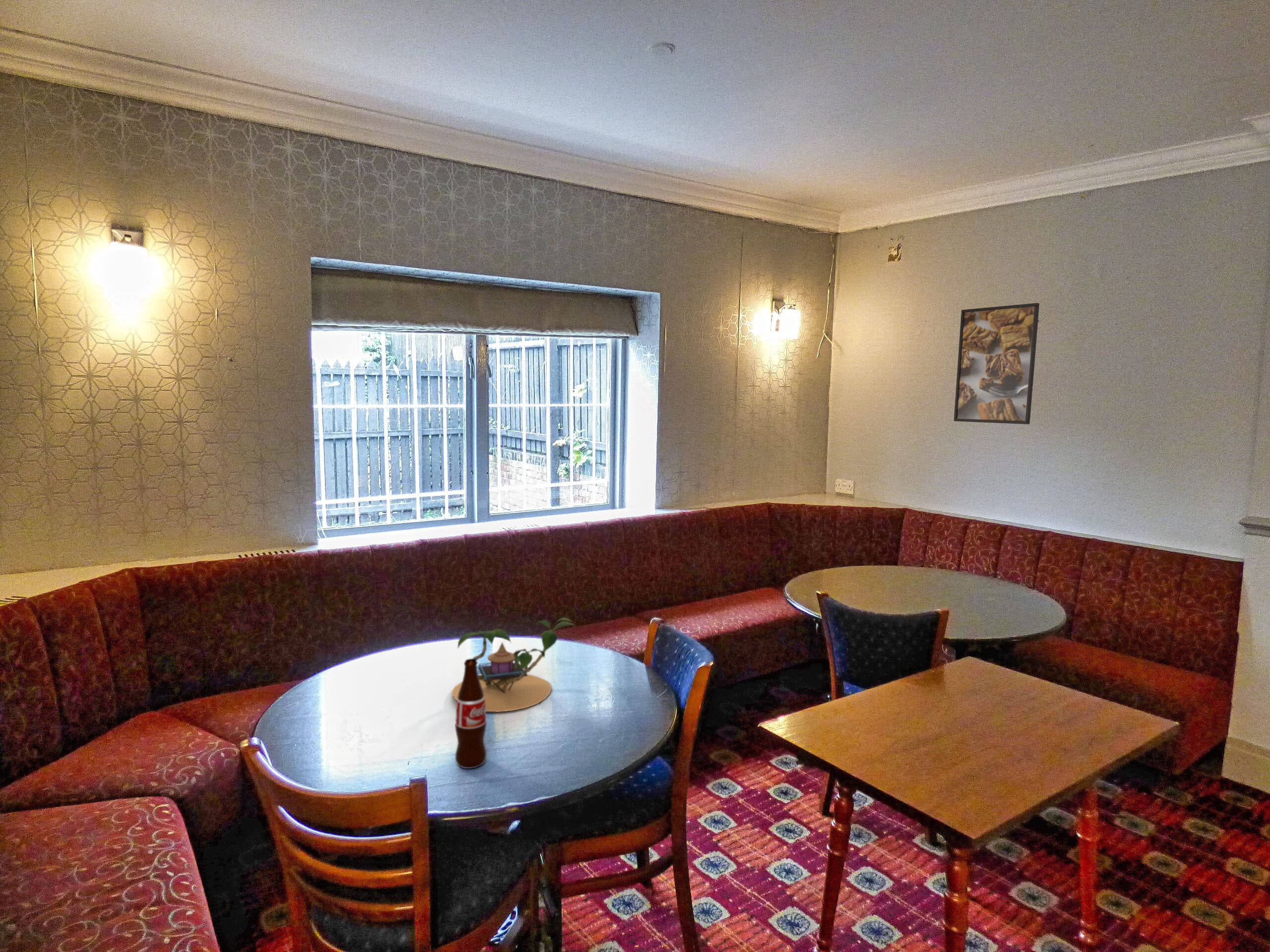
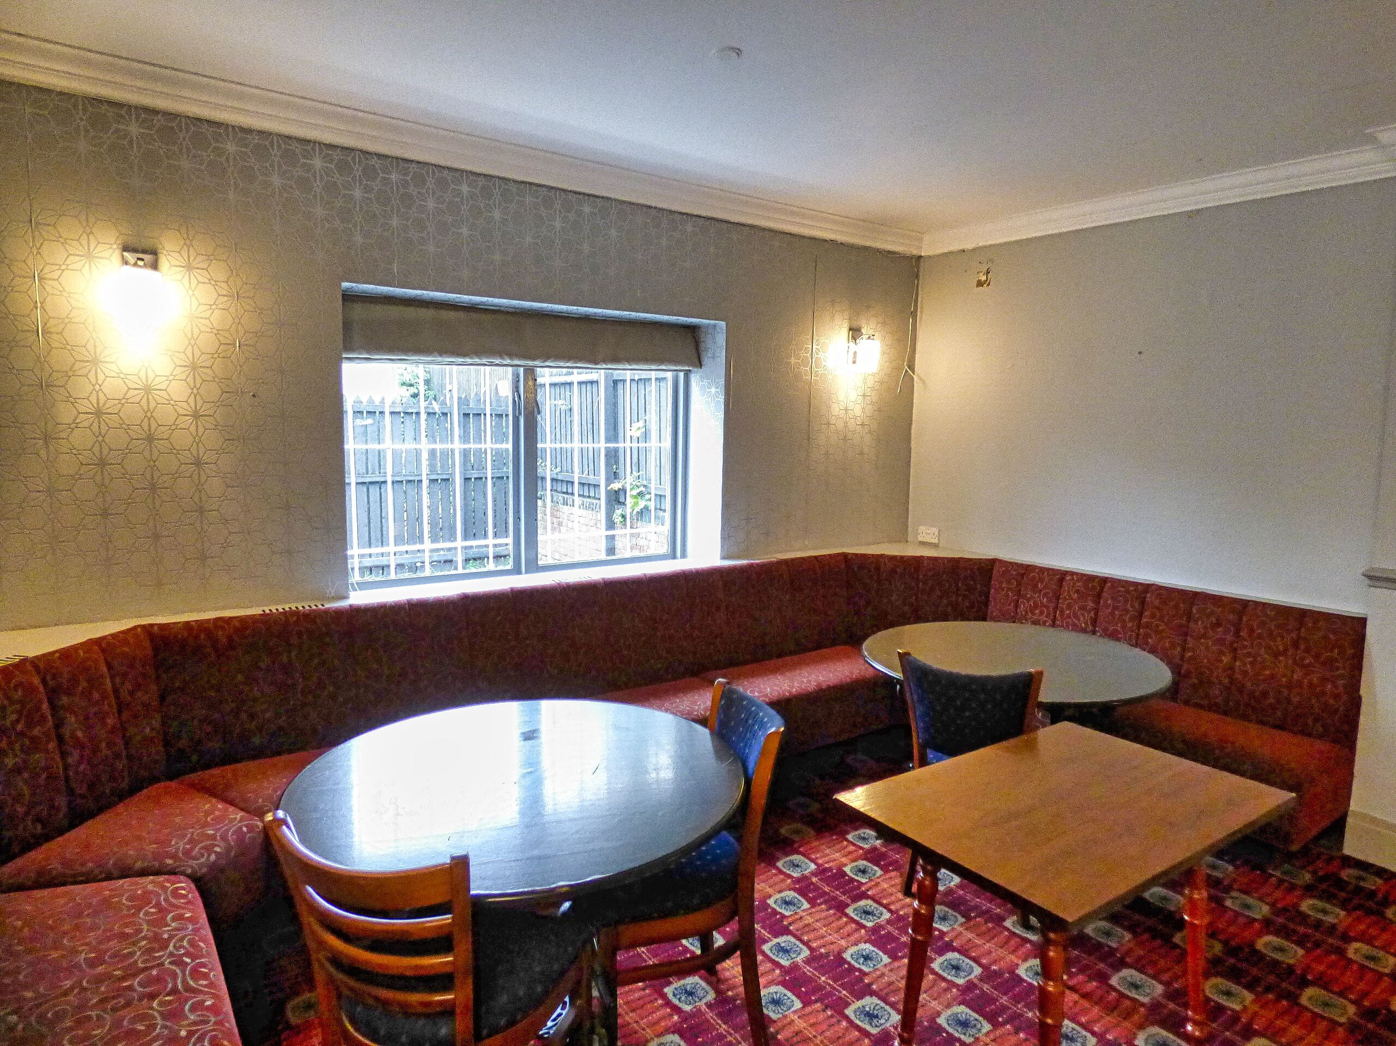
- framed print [953,302,1040,425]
- bottle [454,658,487,769]
- plant [451,617,577,713]
